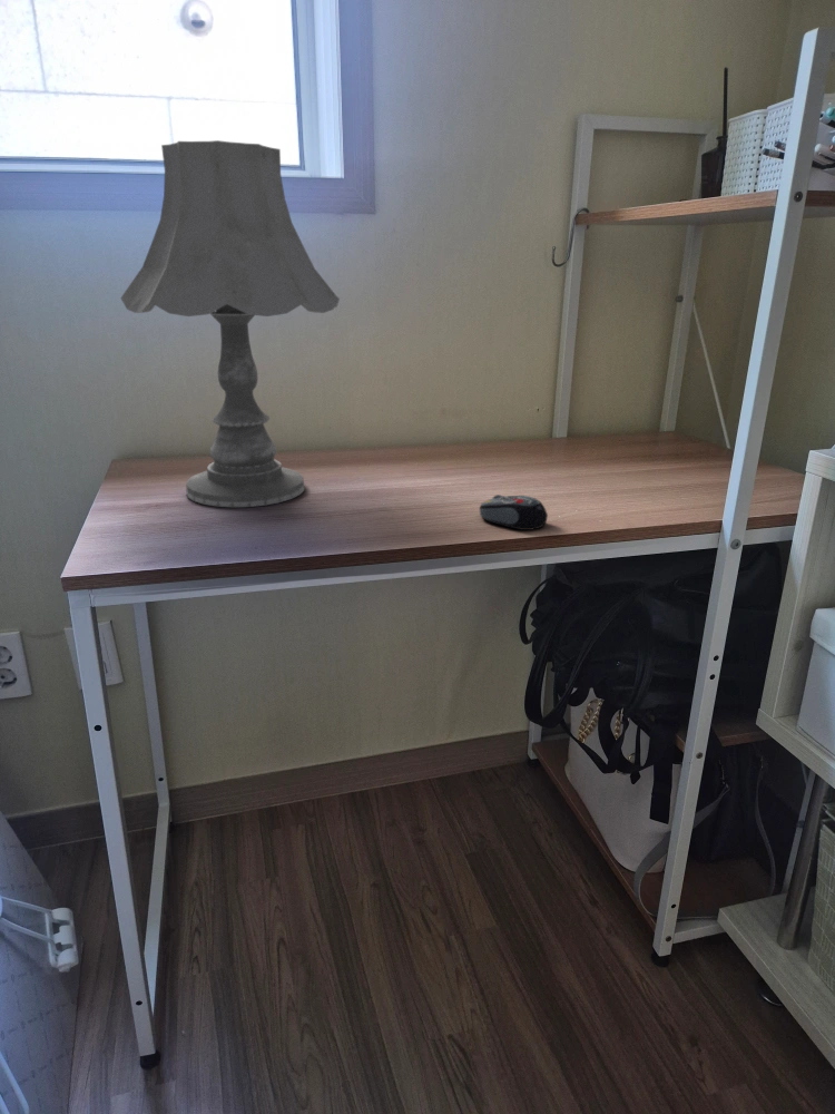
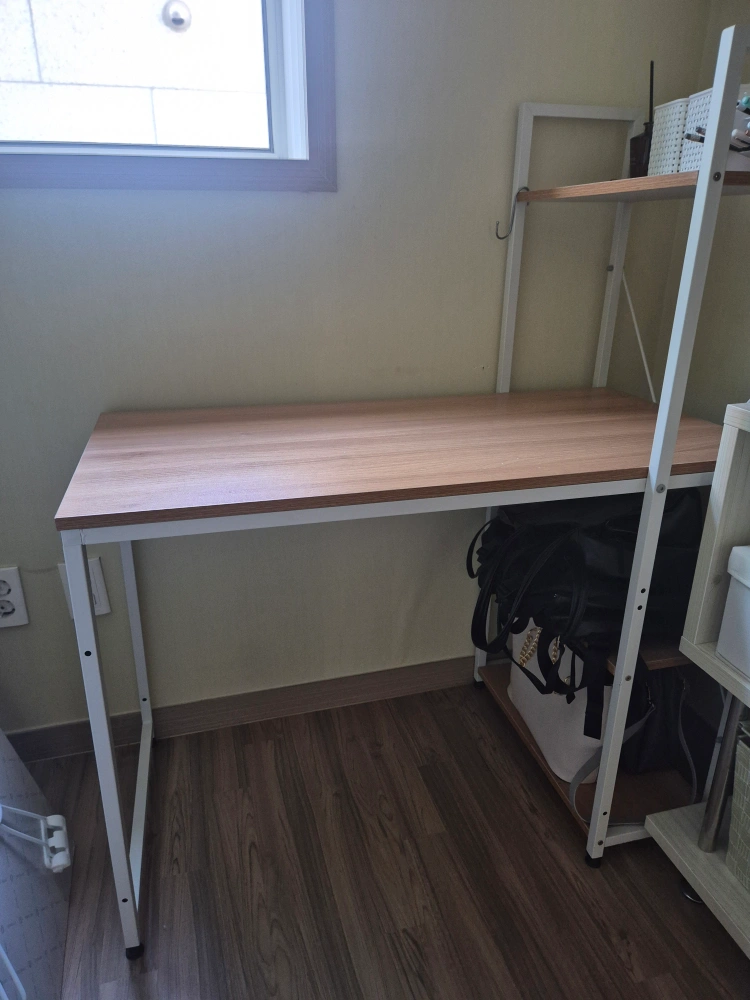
- table lamp [119,139,341,508]
- computer mouse [479,494,549,531]
